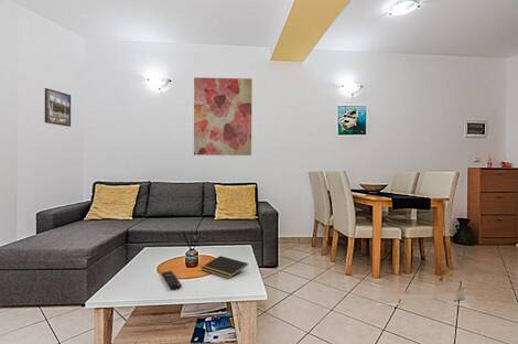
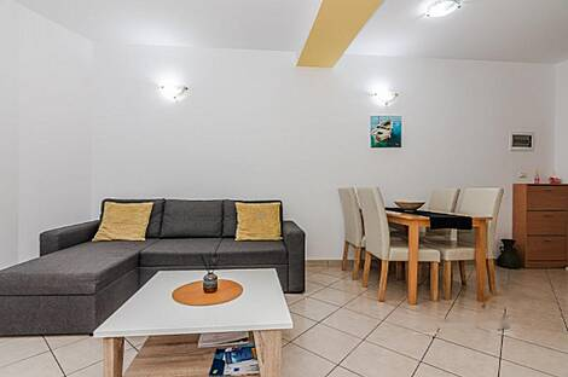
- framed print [44,87,72,128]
- wall art [193,76,253,157]
- remote control [161,270,183,290]
- notepad [199,255,249,279]
